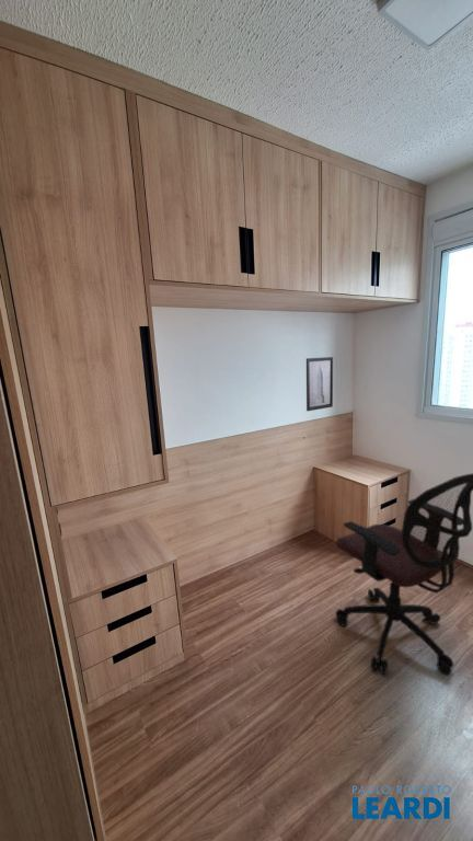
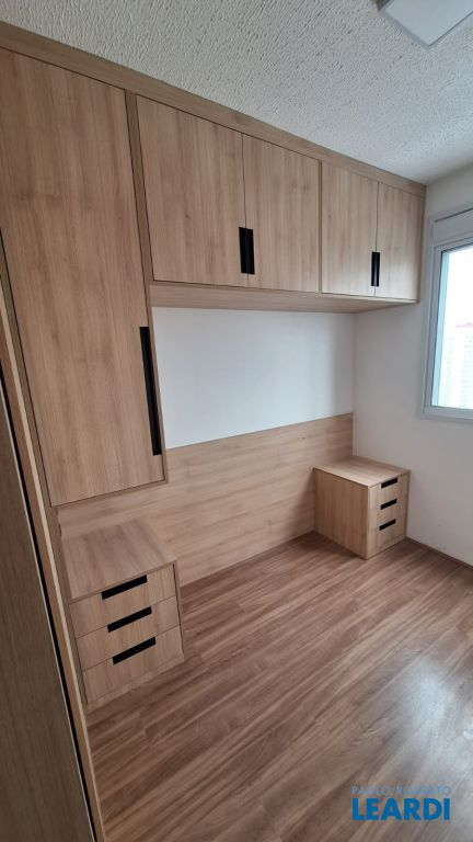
- wall art [305,356,334,412]
- office chair [335,472,473,676]
